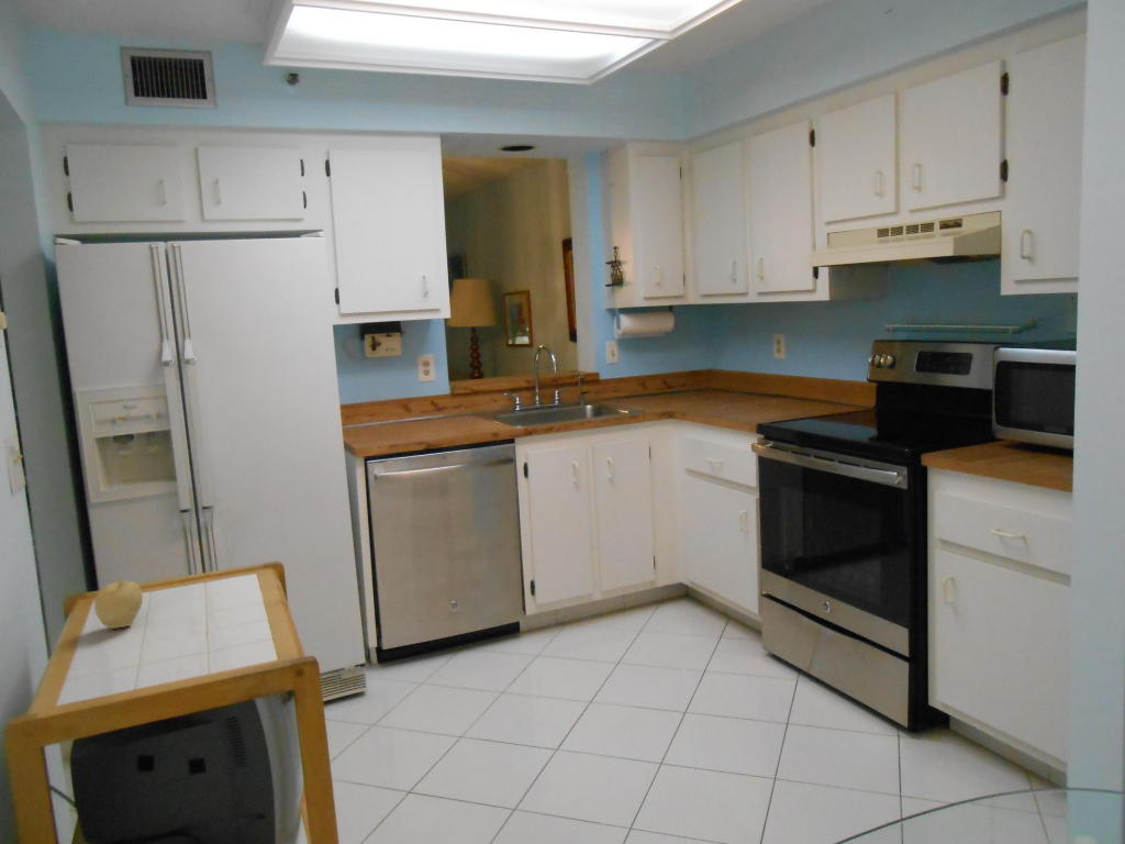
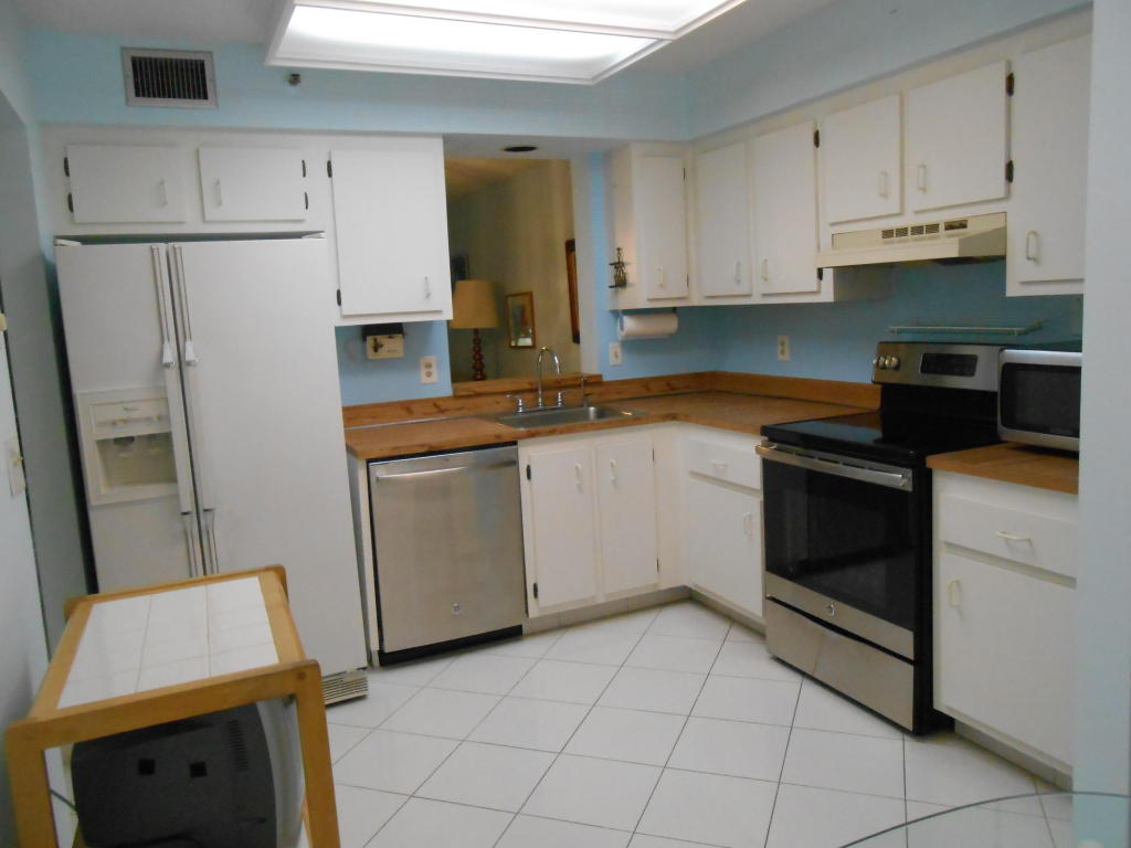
- fruit [93,576,144,630]
